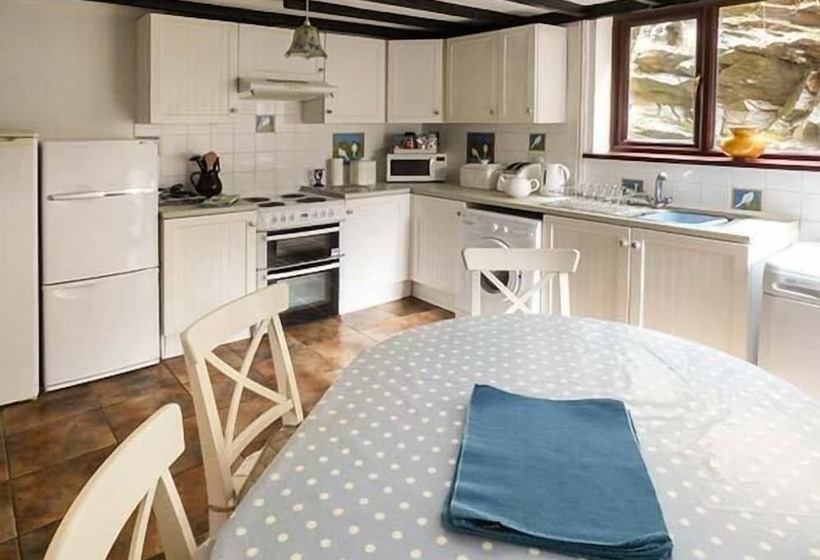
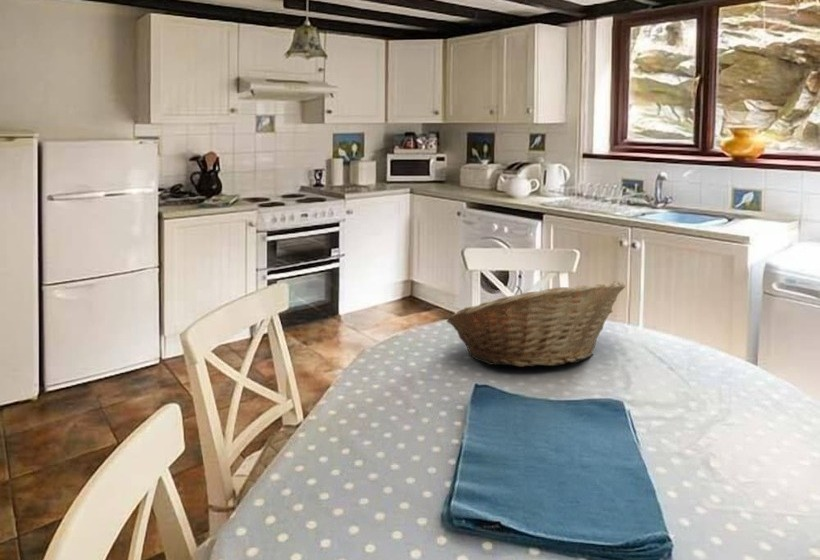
+ fruit basket [446,280,627,368]
